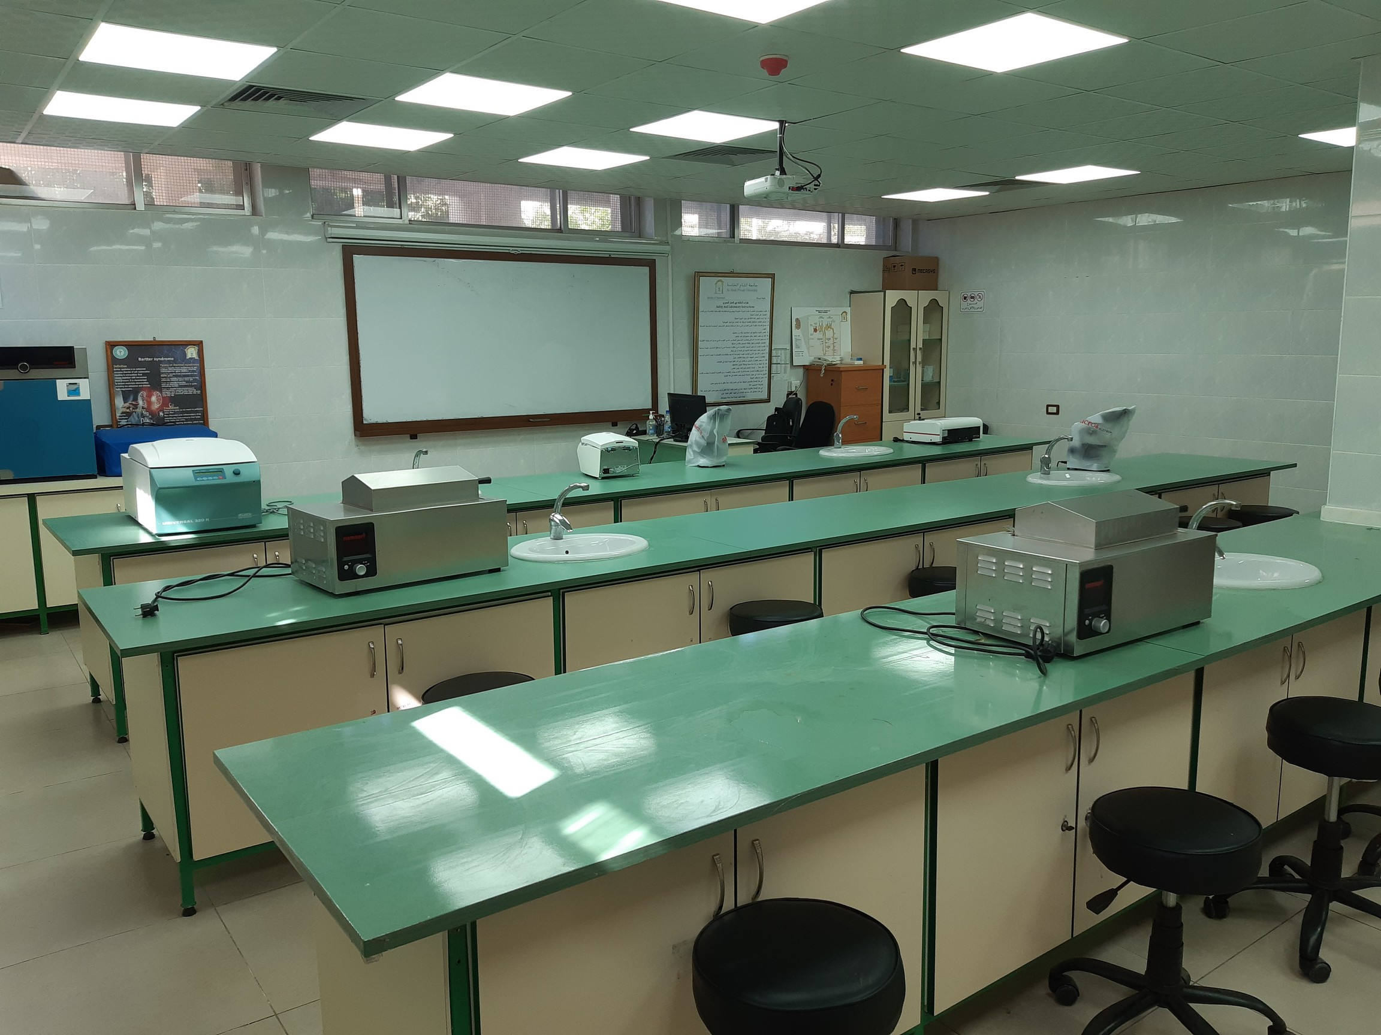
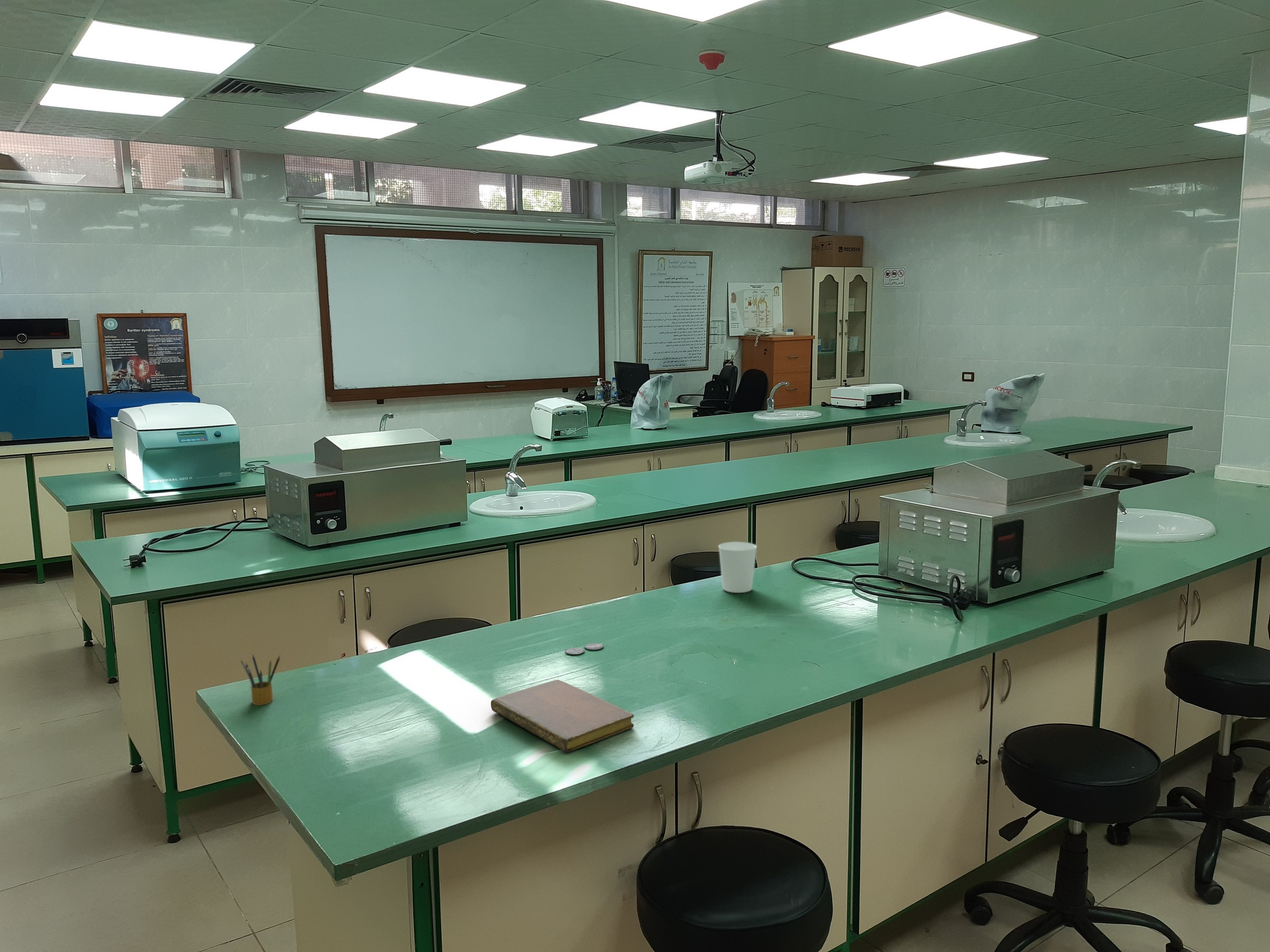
+ pencil box [240,653,281,706]
+ notebook [491,679,634,753]
+ petri dish [565,642,604,655]
+ paper cup [718,541,757,593]
